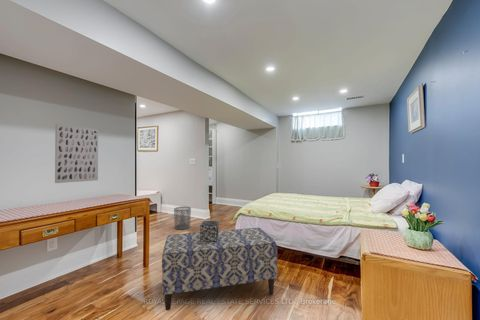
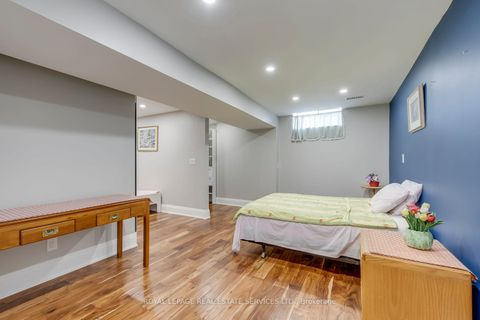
- waste bin [173,206,192,230]
- bench [161,227,278,312]
- decorative box [199,220,220,242]
- wall art [54,123,99,184]
